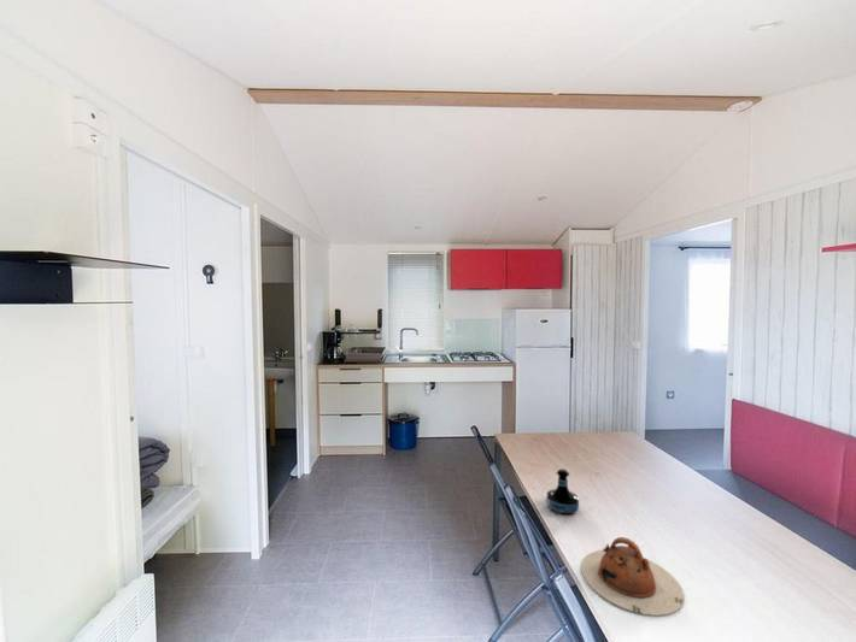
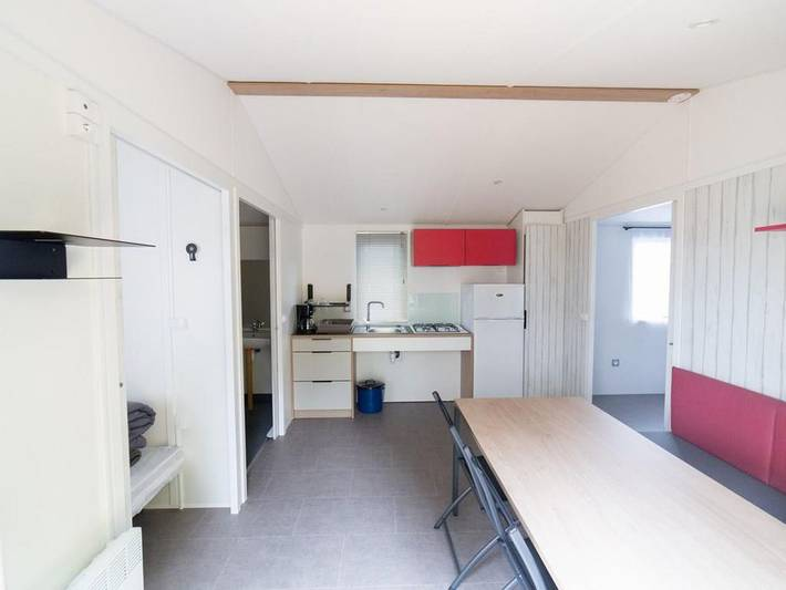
- tequila bottle [545,467,580,516]
- teapot [580,536,686,617]
